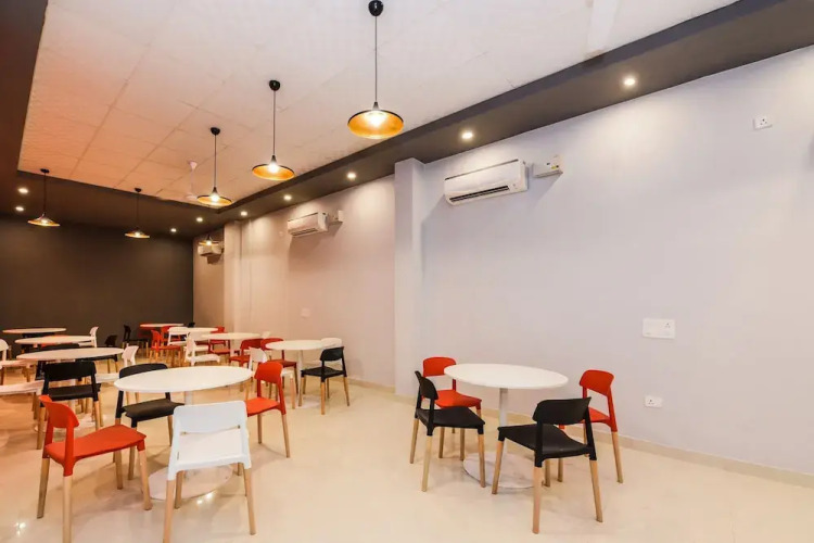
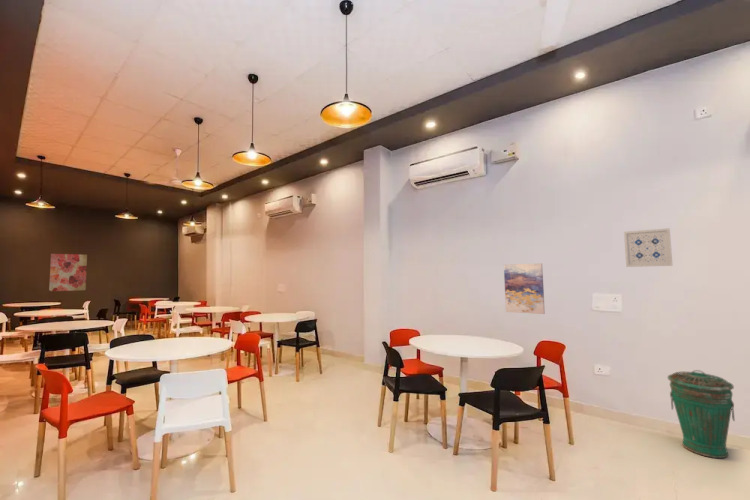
+ wall art [623,227,674,268]
+ wall art [503,262,546,315]
+ wall art [48,253,88,292]
+ trash can [667,369,736,459]
